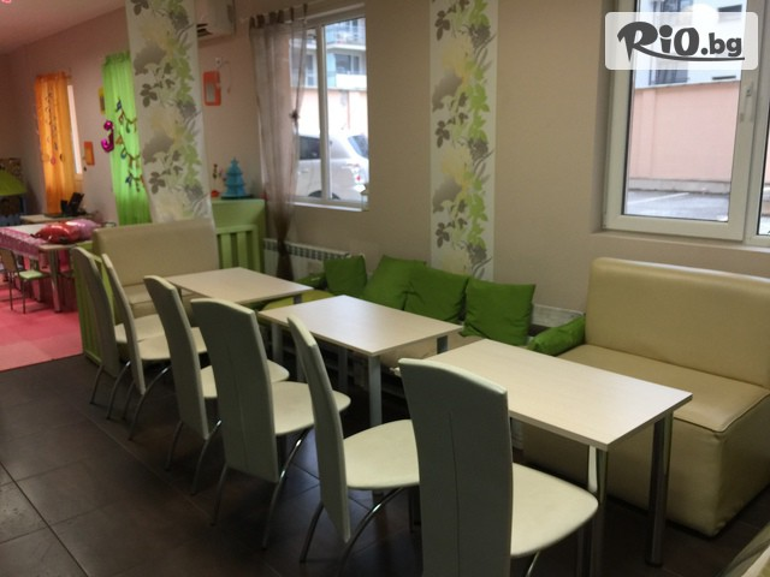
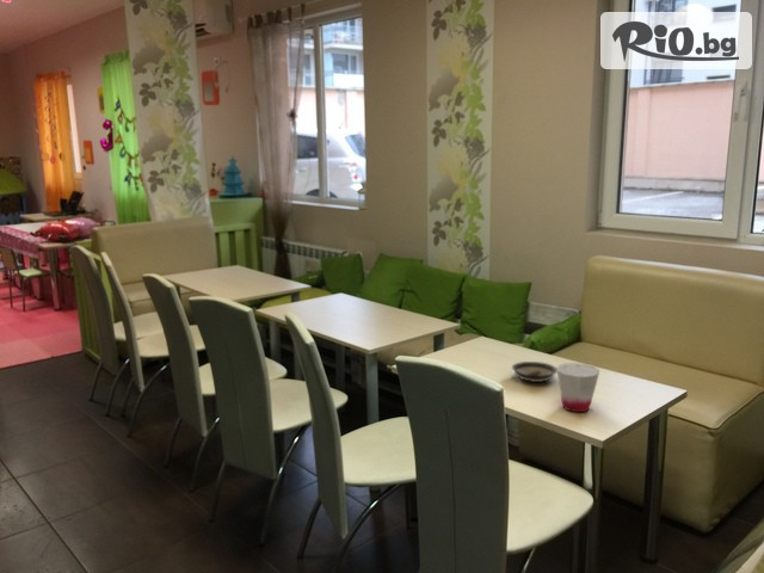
+ cup [555,362,600,413]
+ saucer [511,361,557,383]
